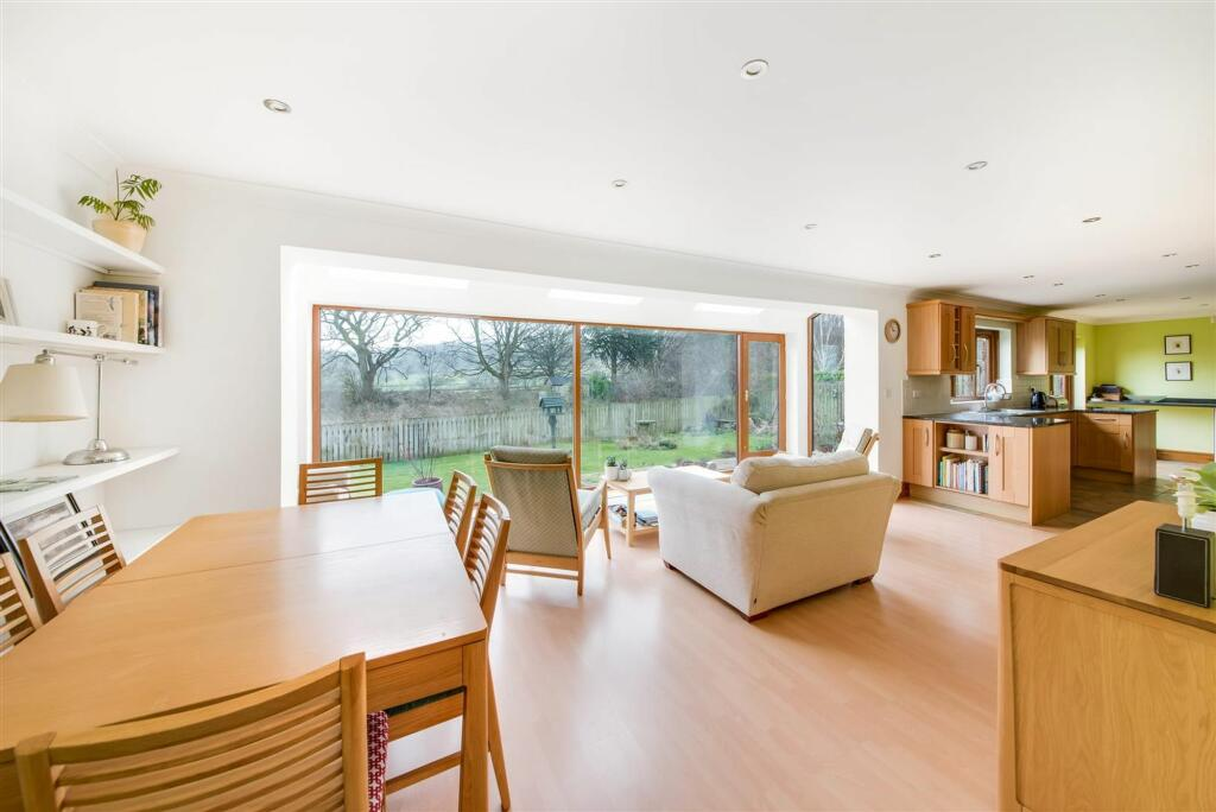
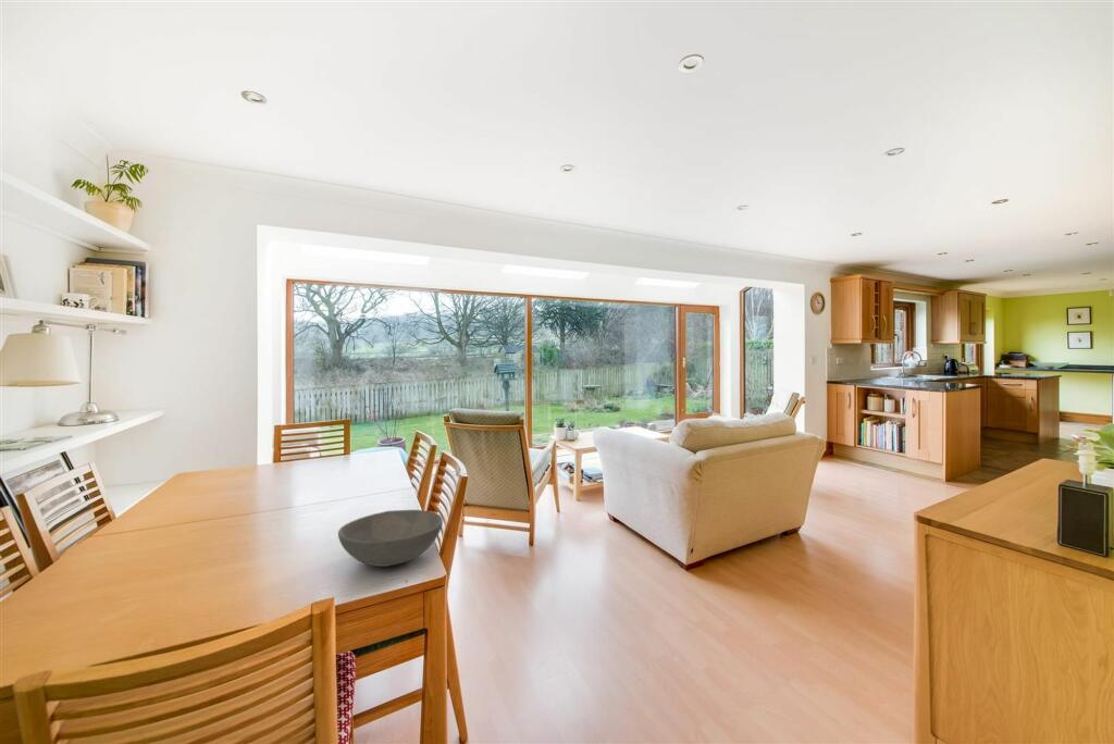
+ bowl [337,509,444,568]
